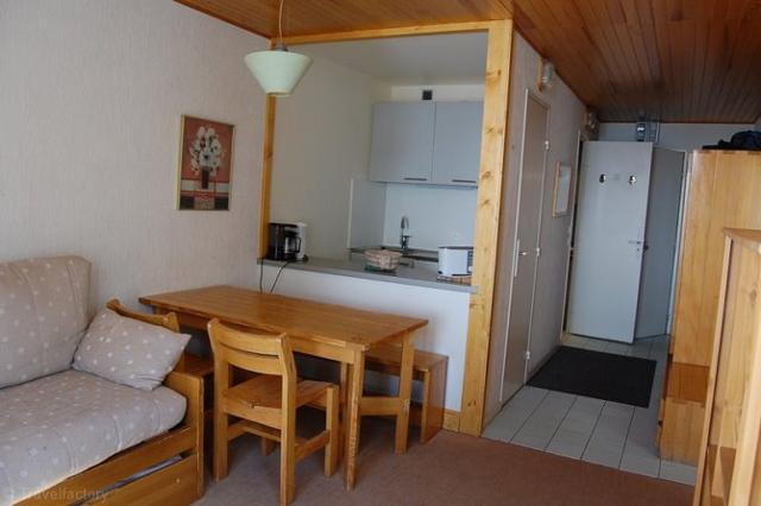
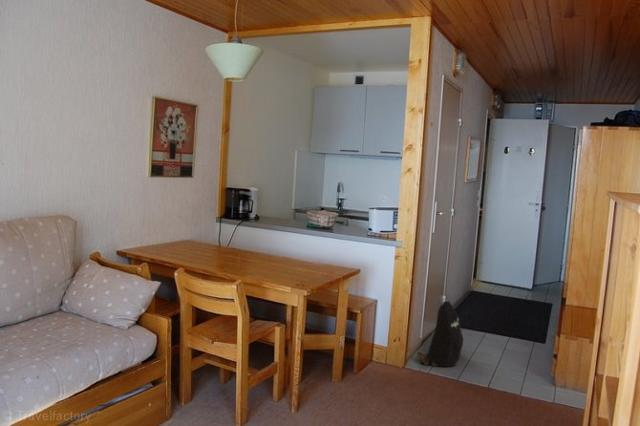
+ backpack [415,297,464,368]
